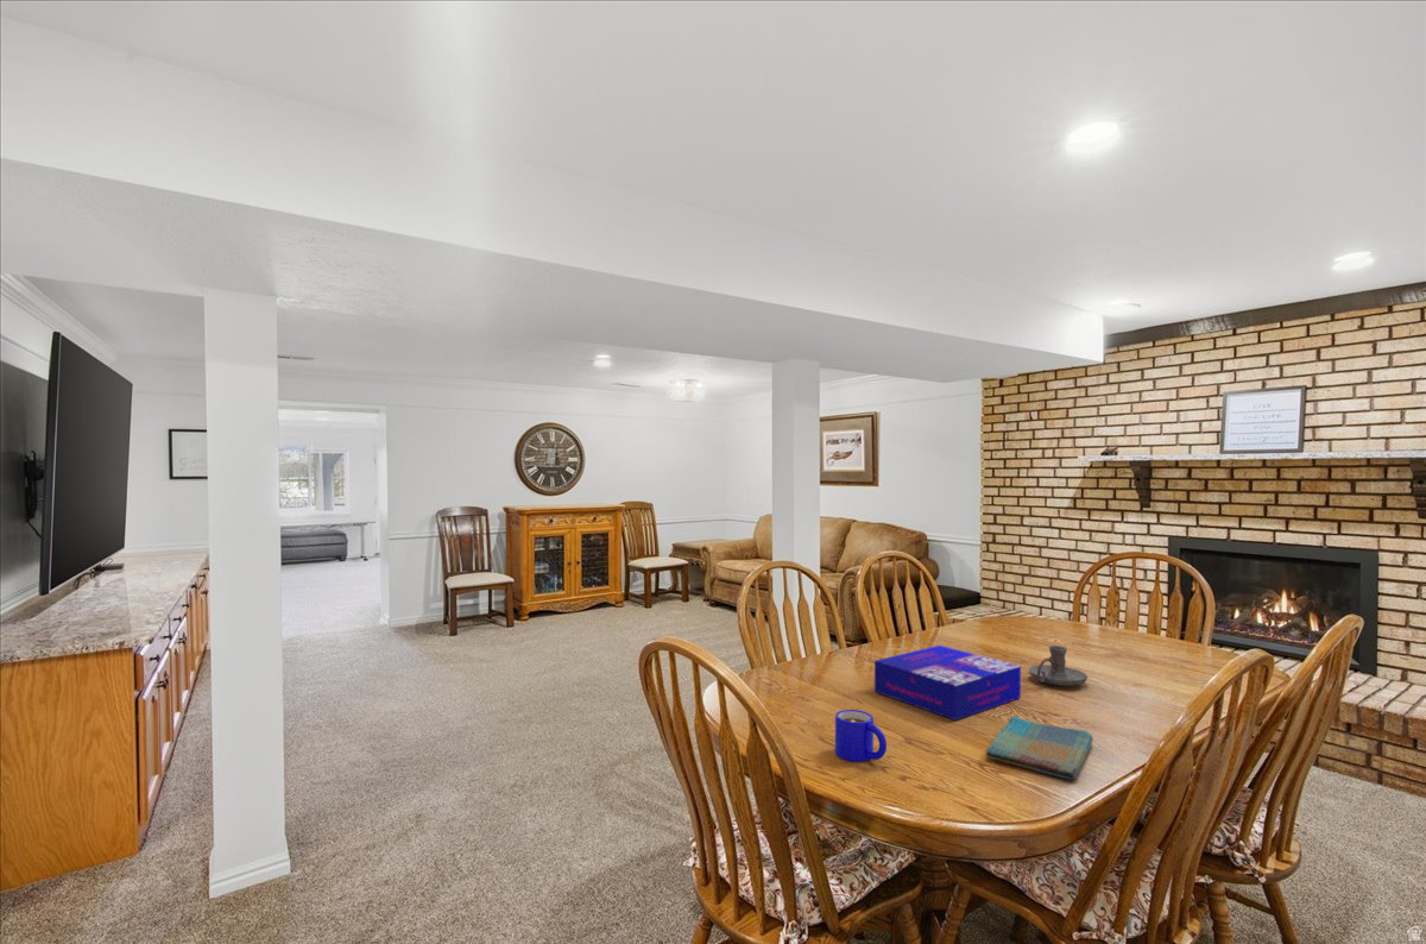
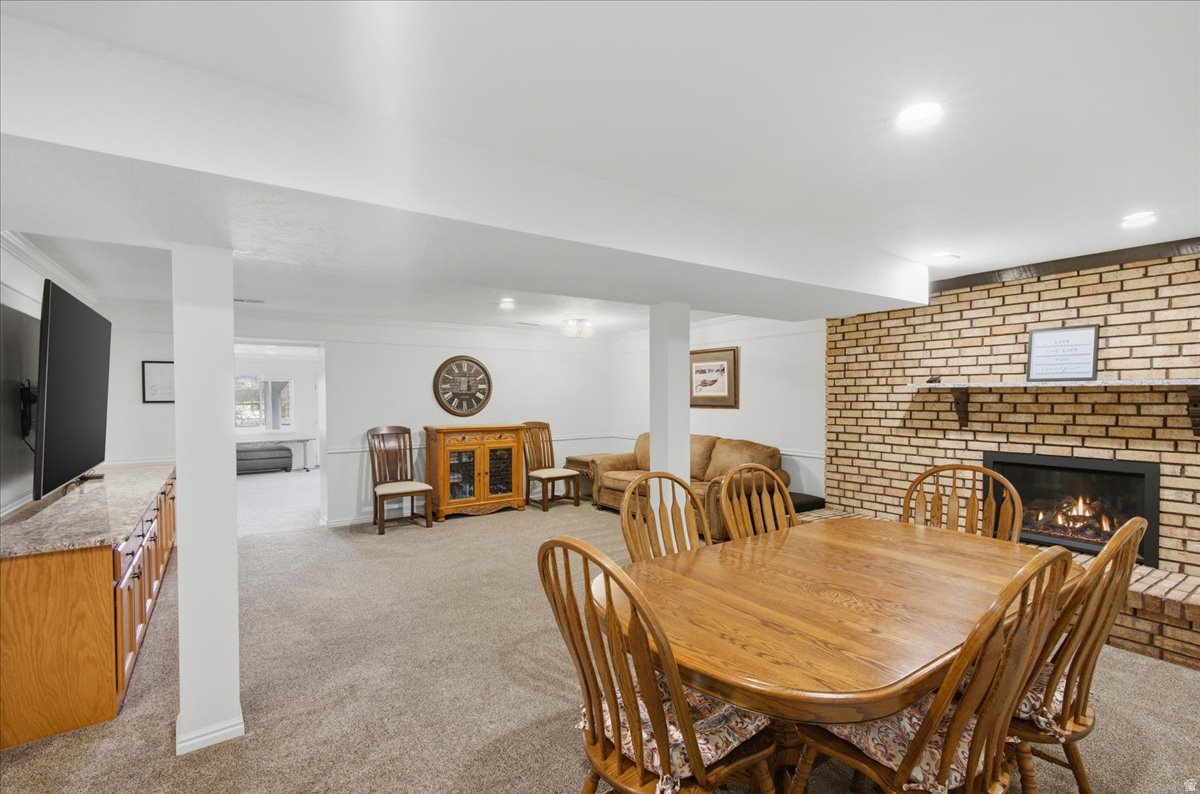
- board game [873,644,1022,722]
- dish towel [985,715,1093,781]
- mug [834,709,888,763]
- candle holder [1028,644,1089,687]
